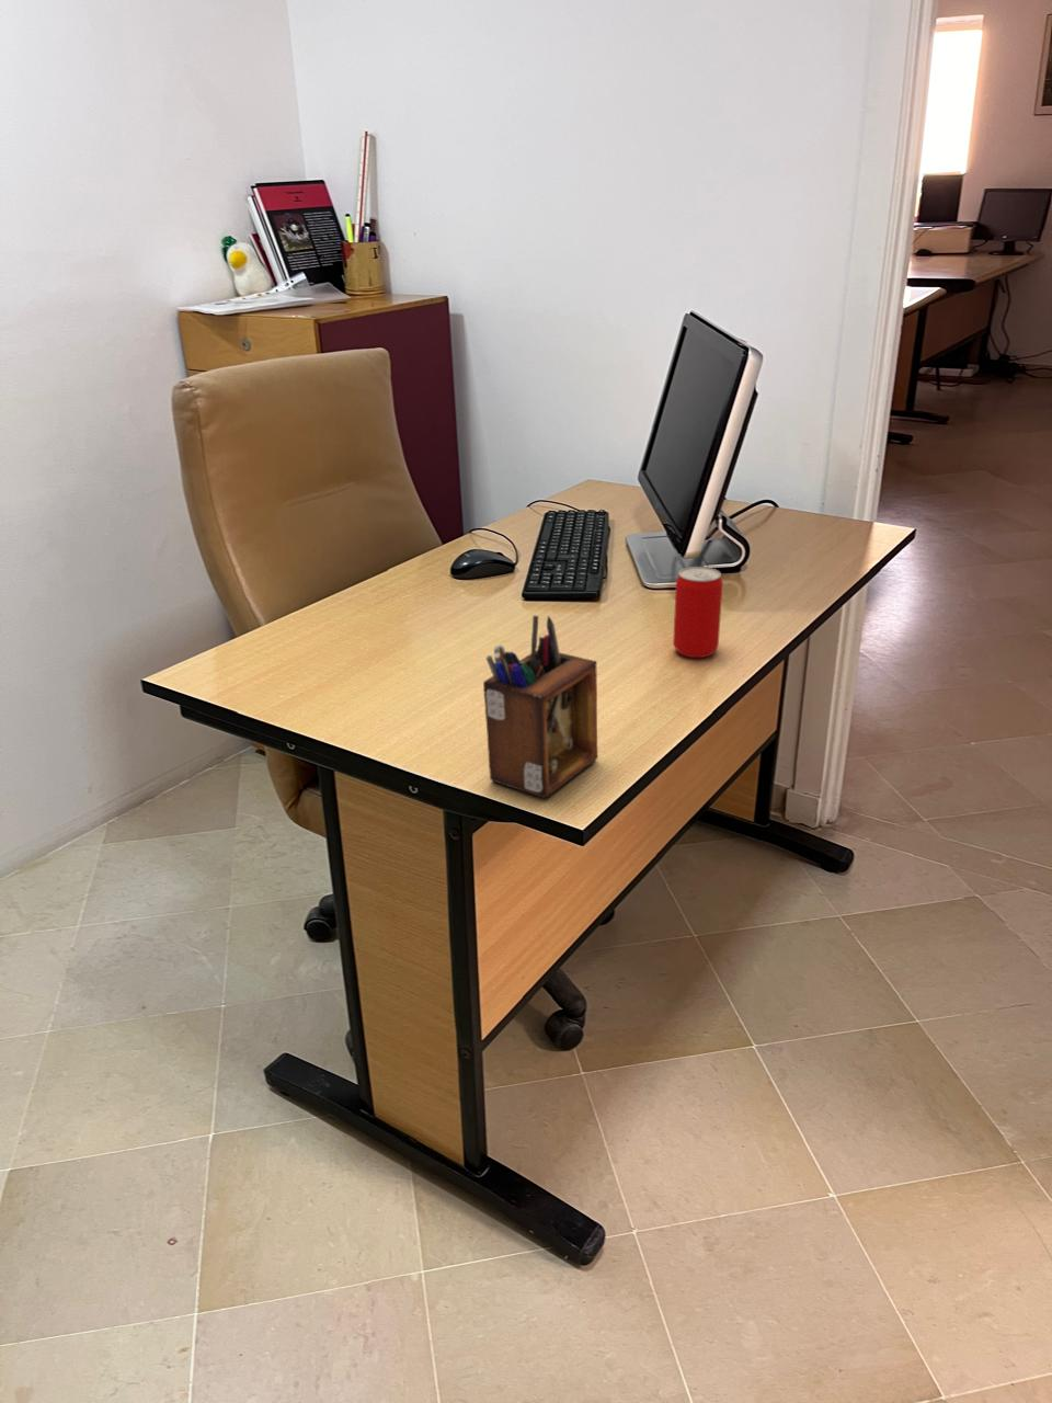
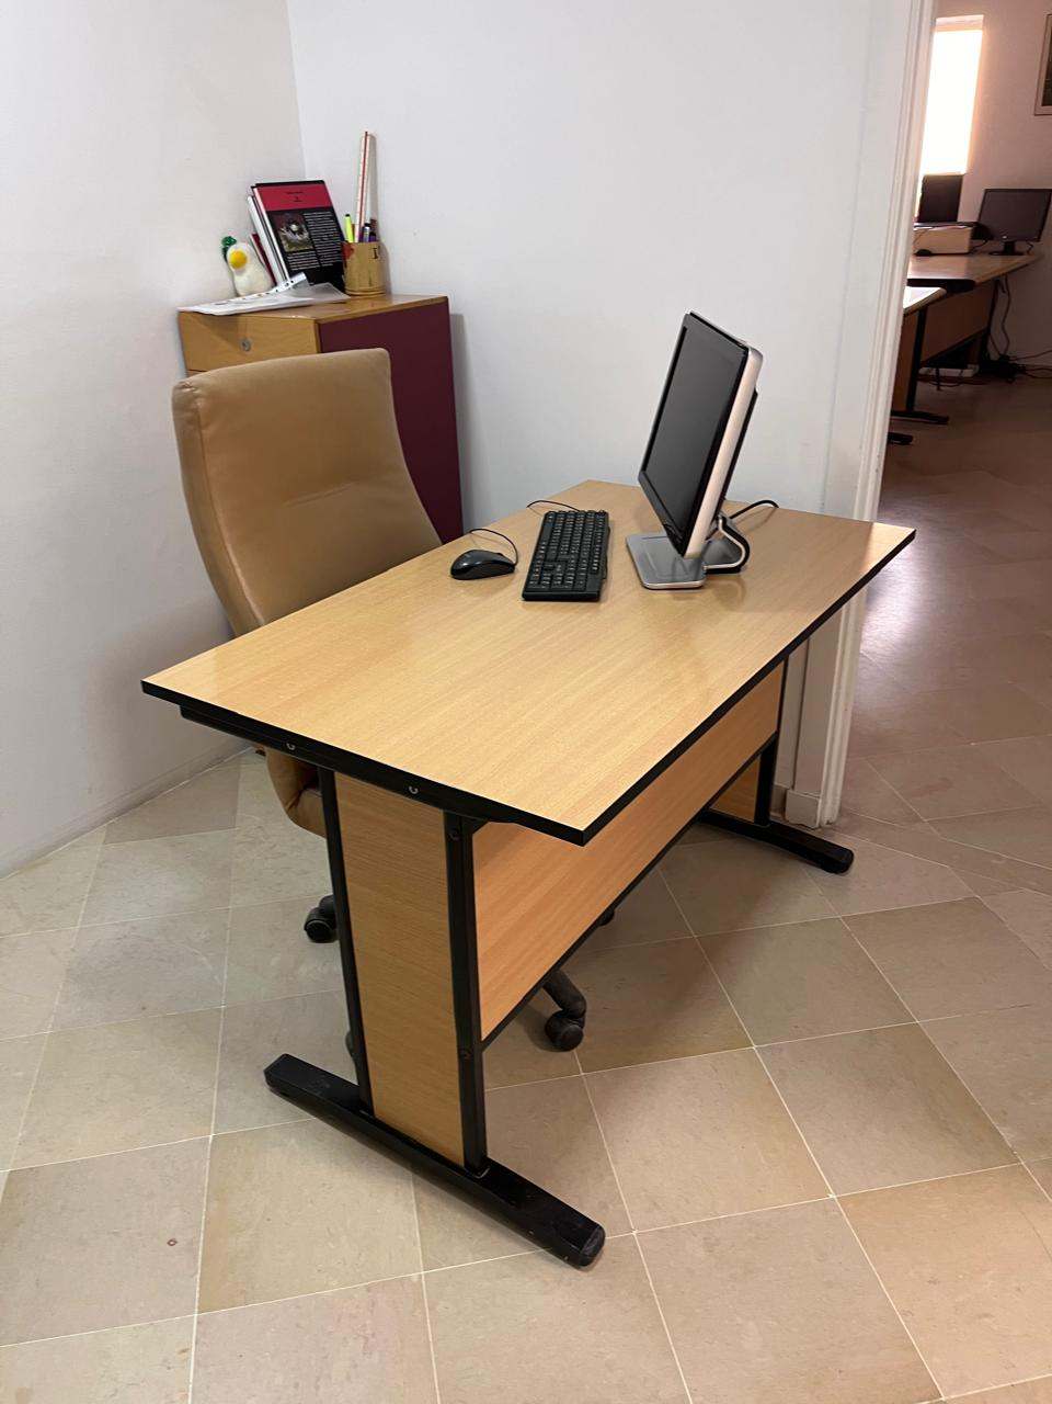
- beverage can [672,566,723,658]
- desk organizer [482,615,598,799]
